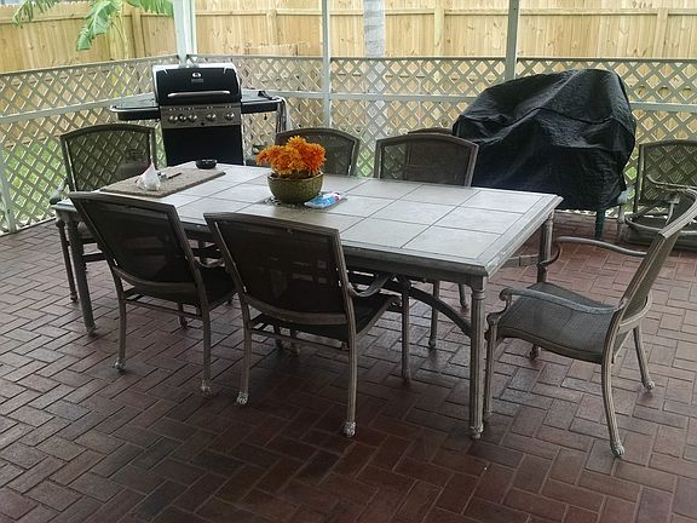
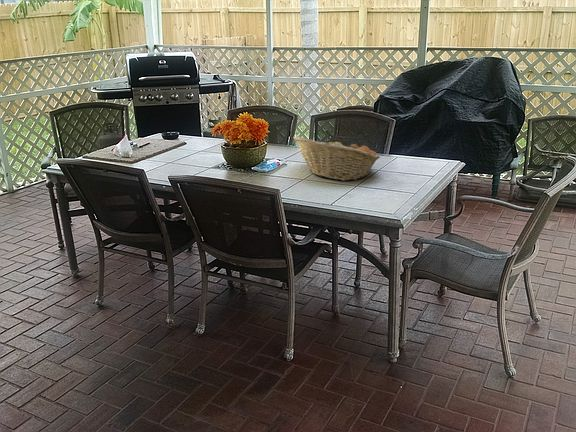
+ fruit basket [292,135,381,182]
